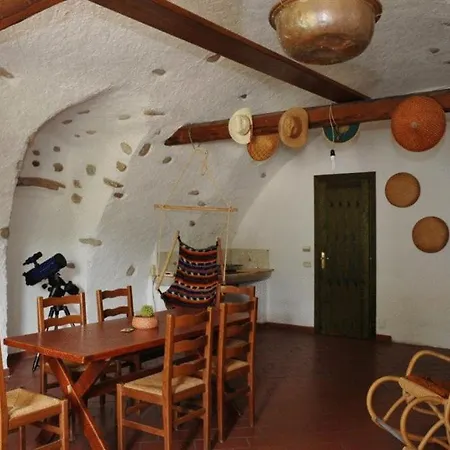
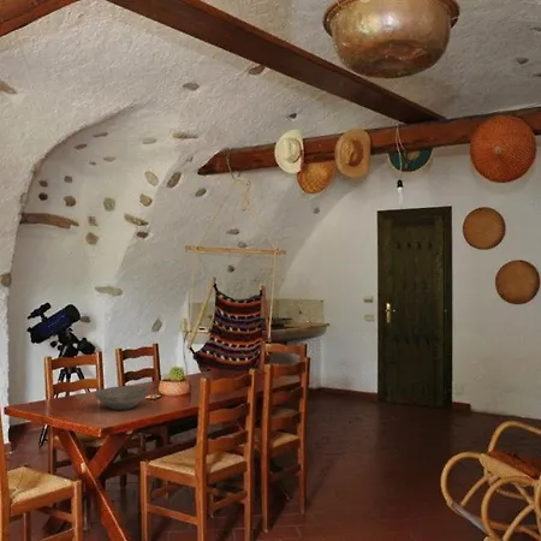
+ bowl [94,385,149,411]
